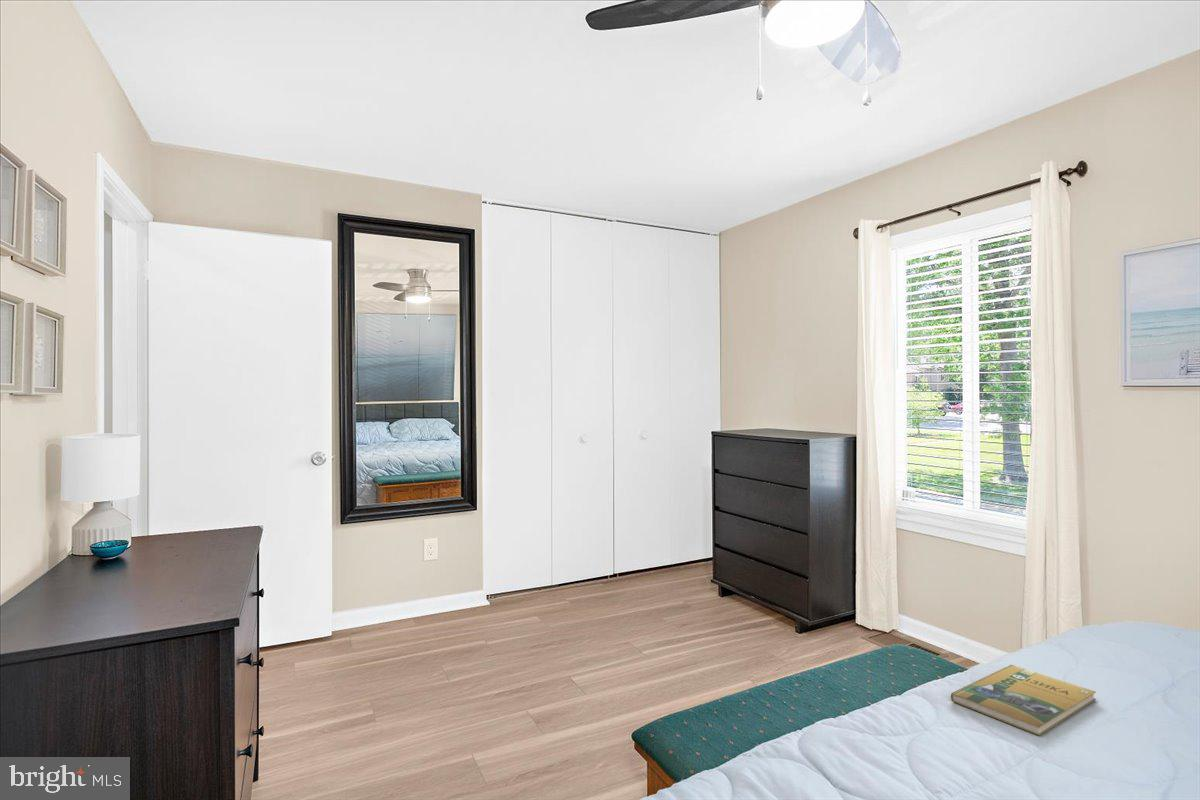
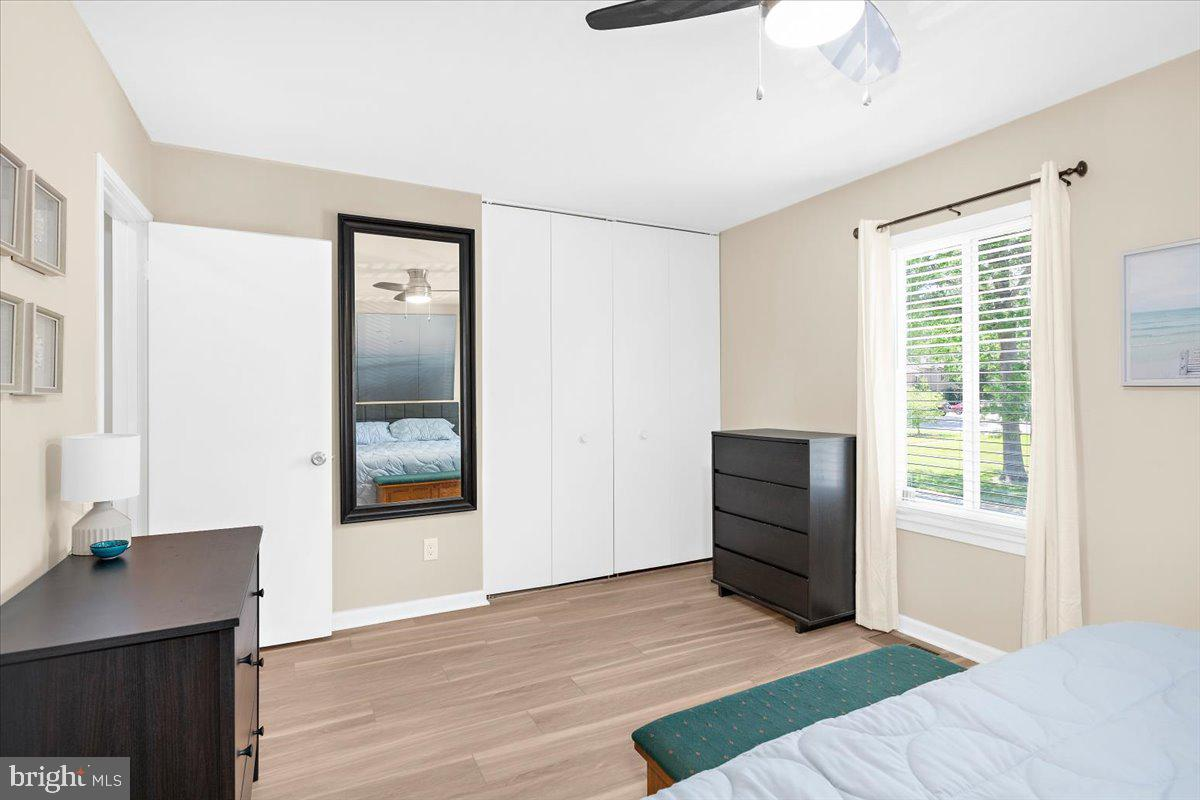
- booklet [950,664,1097,737]
